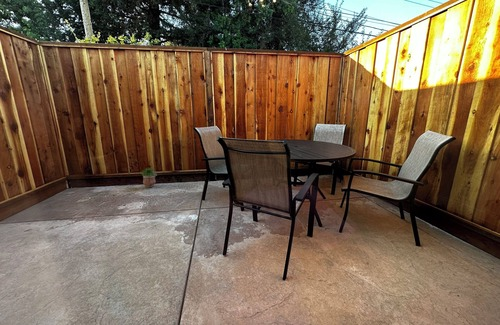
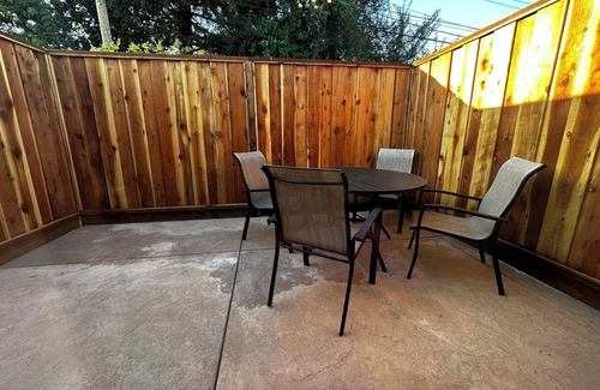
- potted plant [140,166,158,188]
